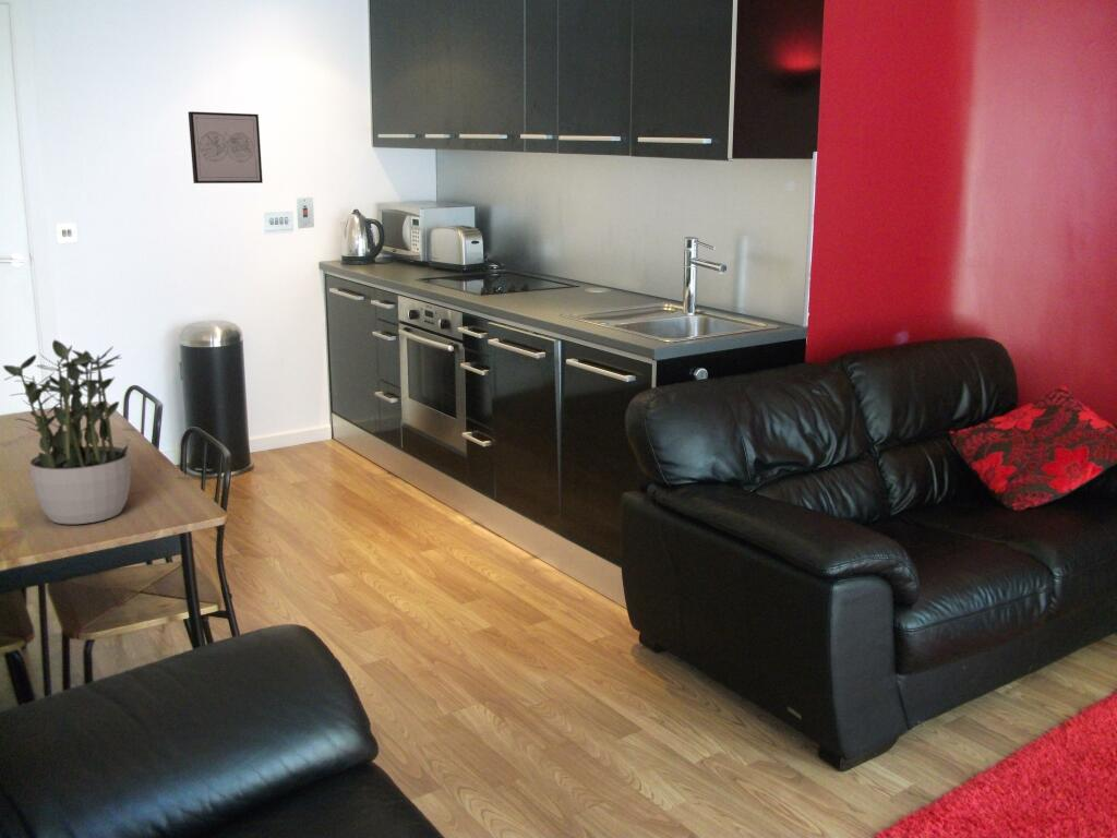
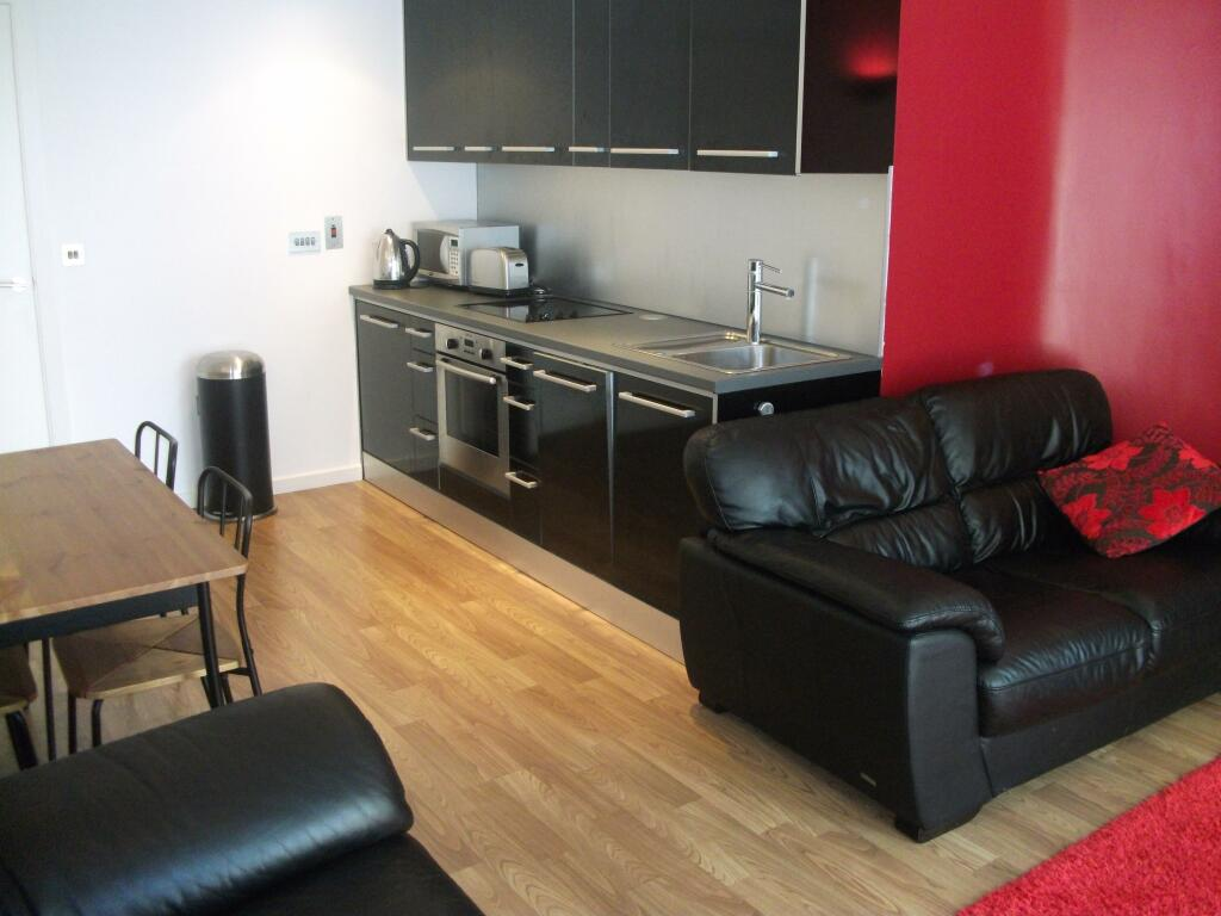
- wall art [188,110,264,184]
- potted plant [2,338,132,525]
